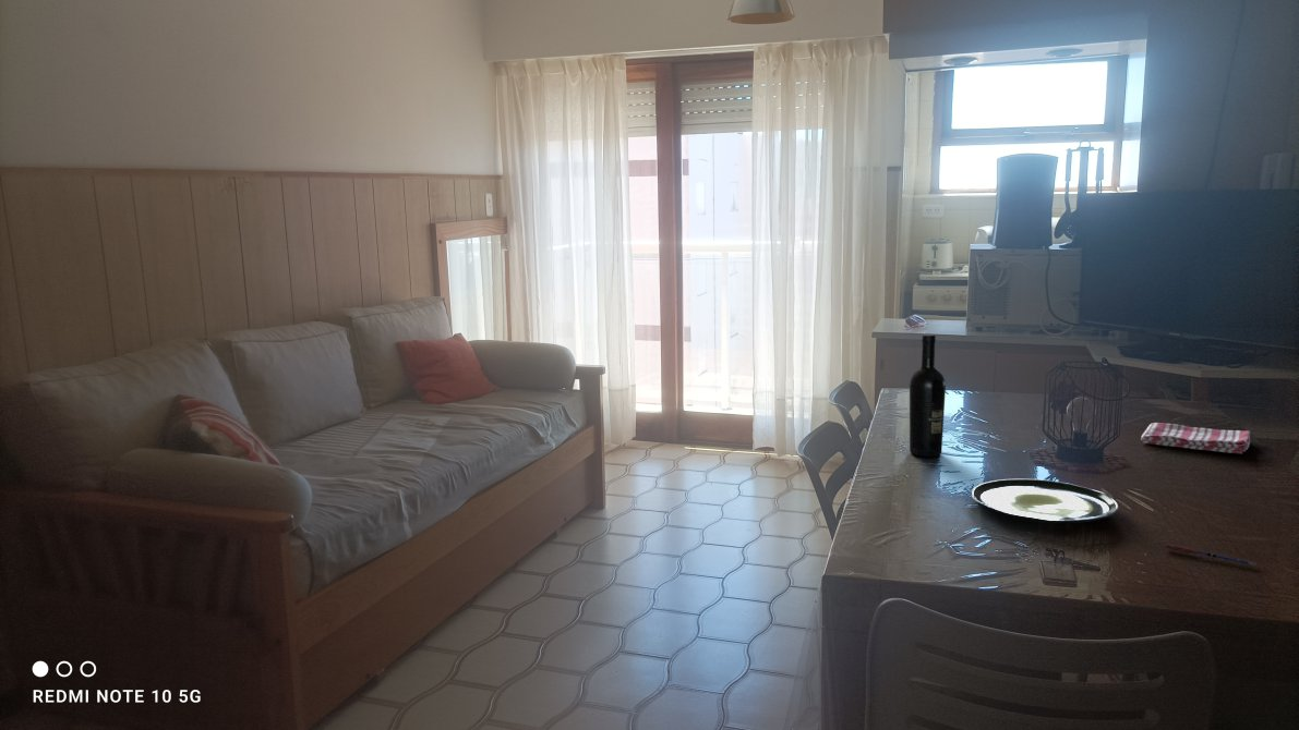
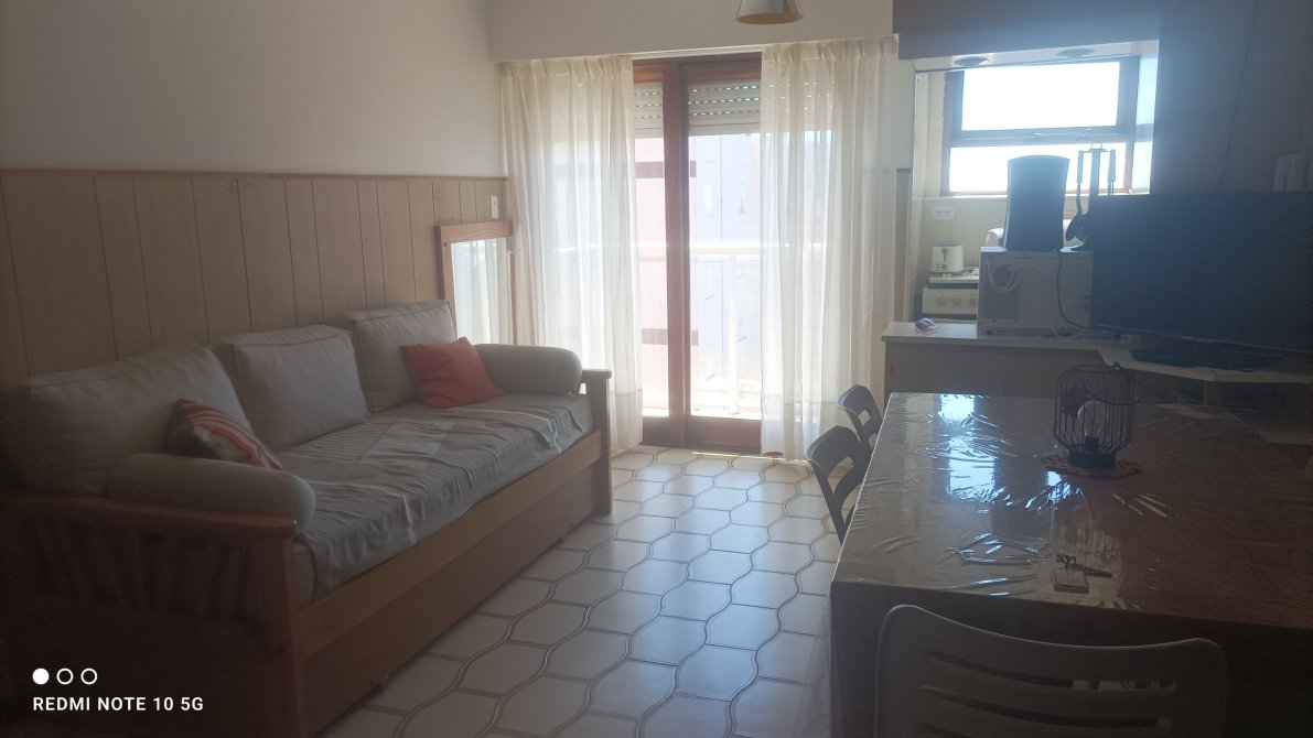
- wine bottle [909,333,947,458]
- plate [970,478,1120,524]
- pen [1164,544,1258,567]
- dish towel [1140,422,1251,455]
